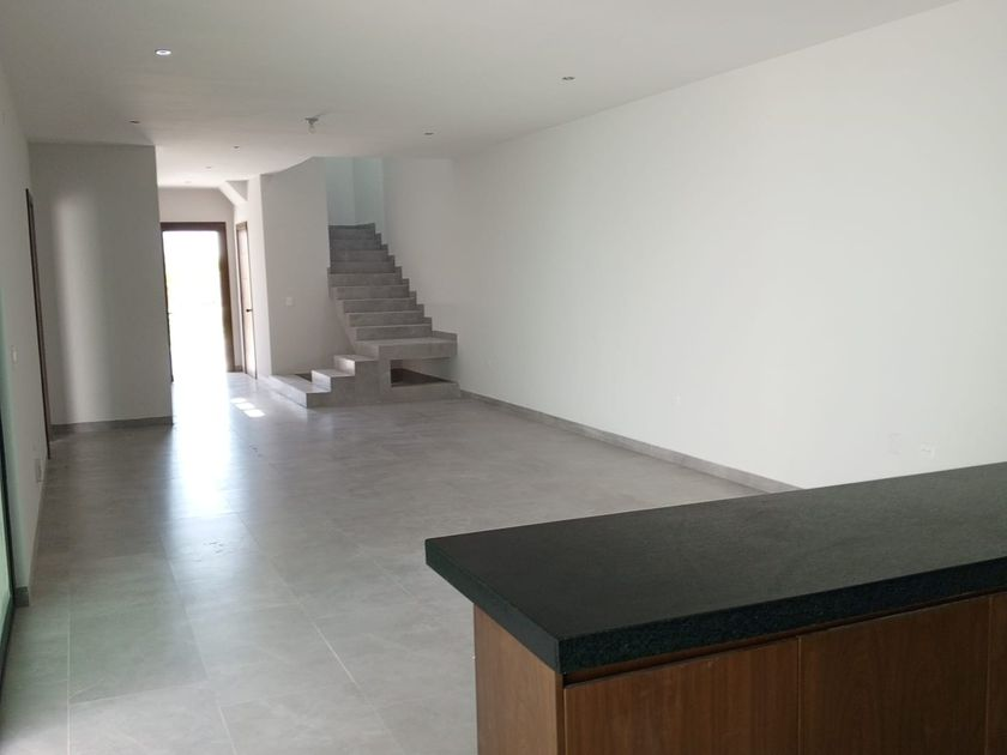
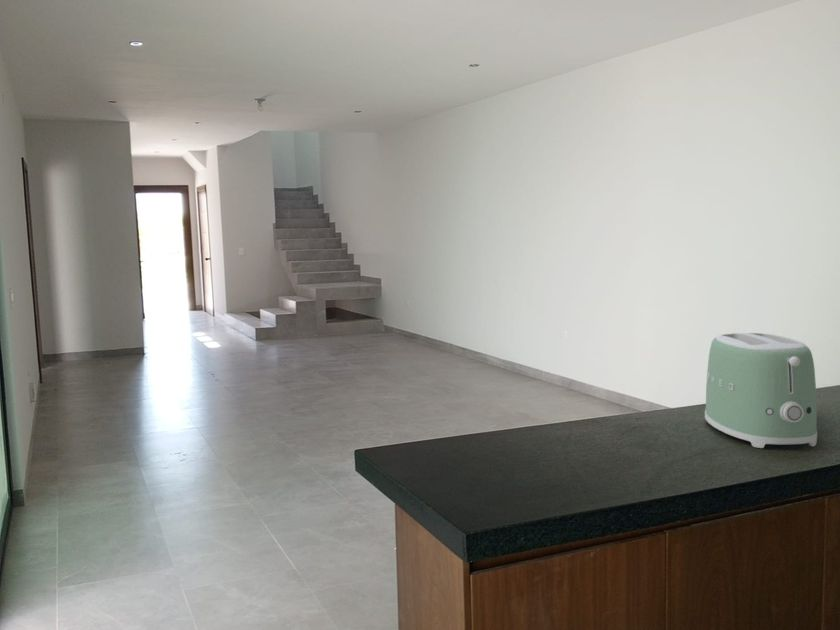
+ toaster [704,332,818,449]
